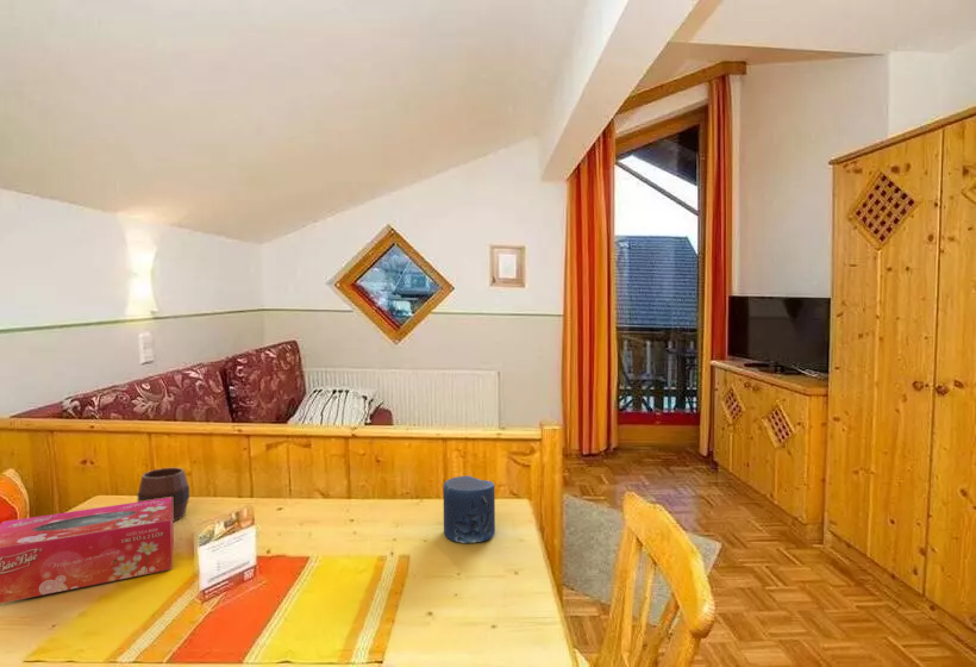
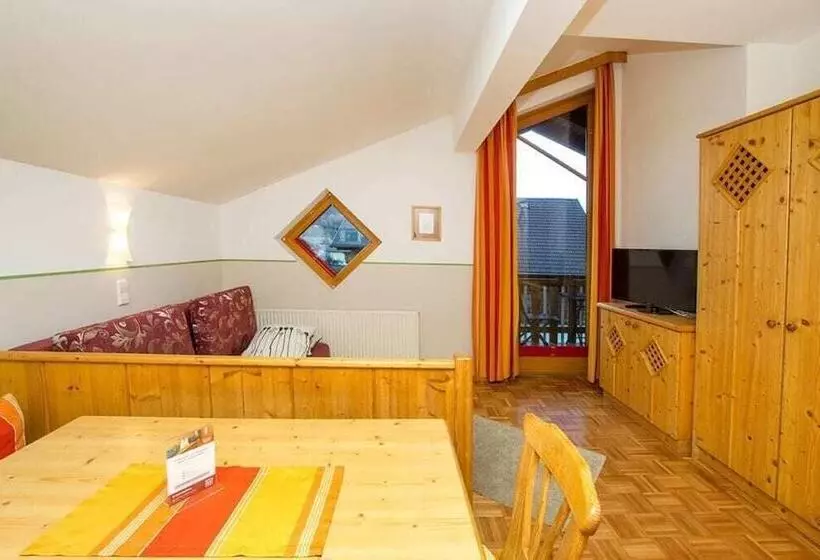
- candle [442,474,496,544]
- cup [136,467,190,523]
- tissue box [0,497,175,604]
